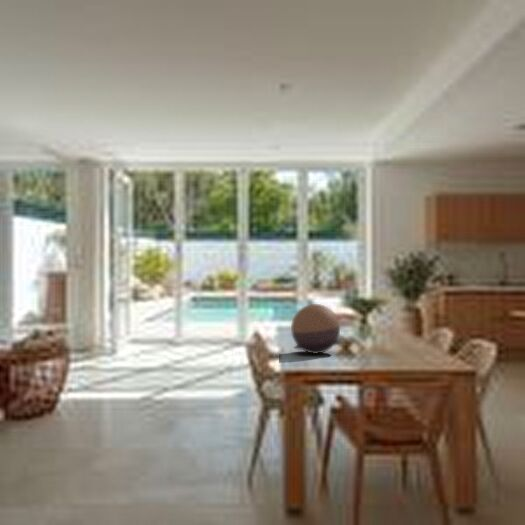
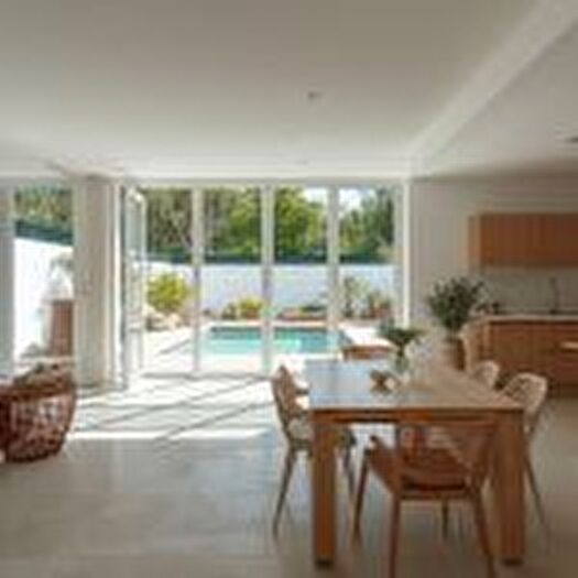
- decorative bowl [290,303,343,355]
